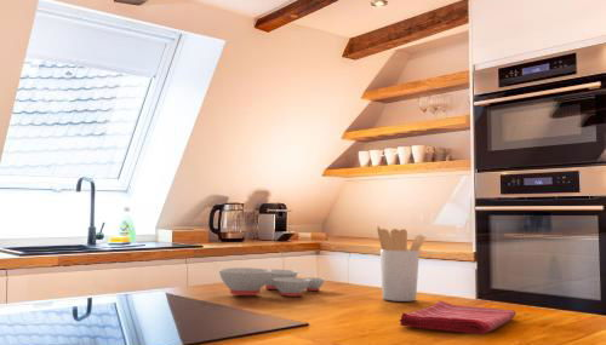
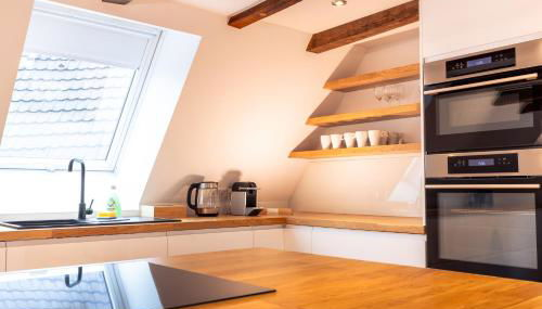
- dish towel [399,300,518,335]
- mixing bowl [218,266,326,298]
- utensil holder [376,225,427,303]
